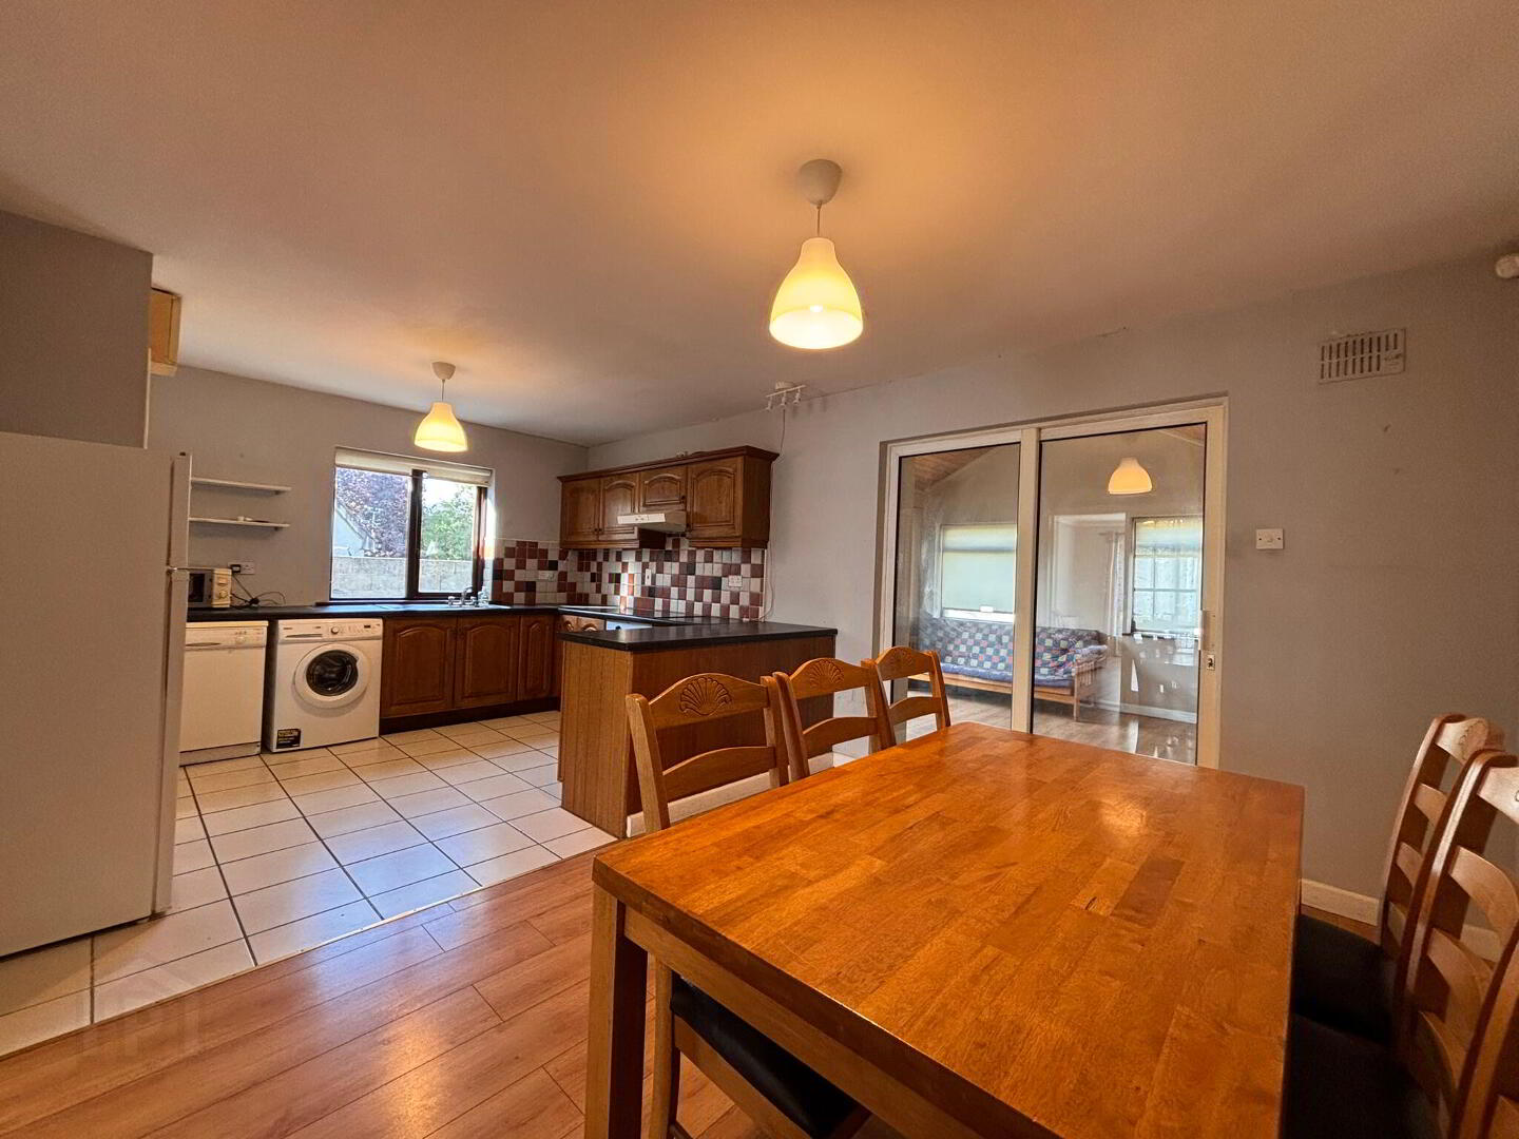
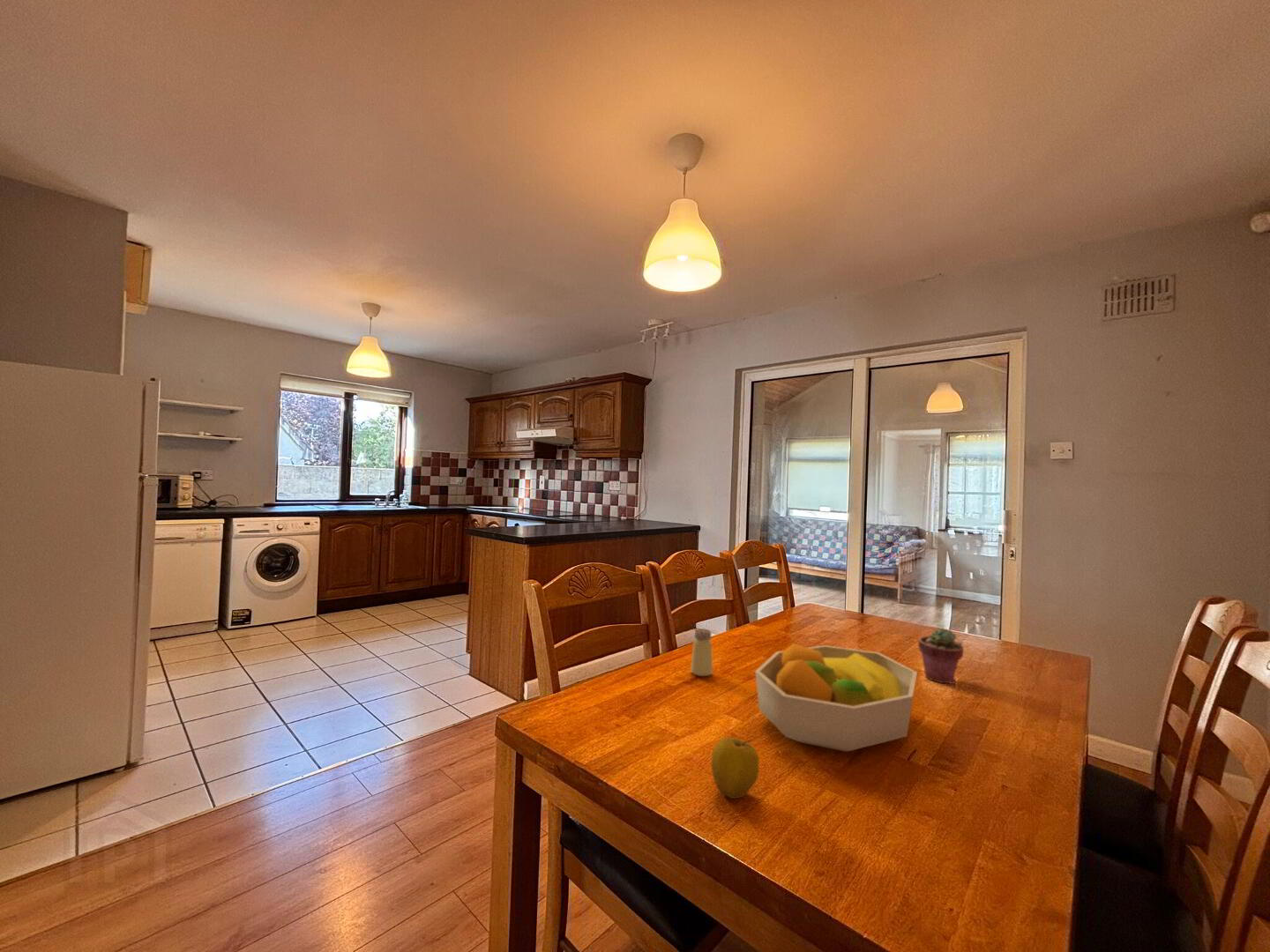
+ fruit bowl [754,643,918,753]
+ potted succulent [917,627,965,685]
+ apple [711,737,759,800]
+ saltshaker [690,628,713,677]
